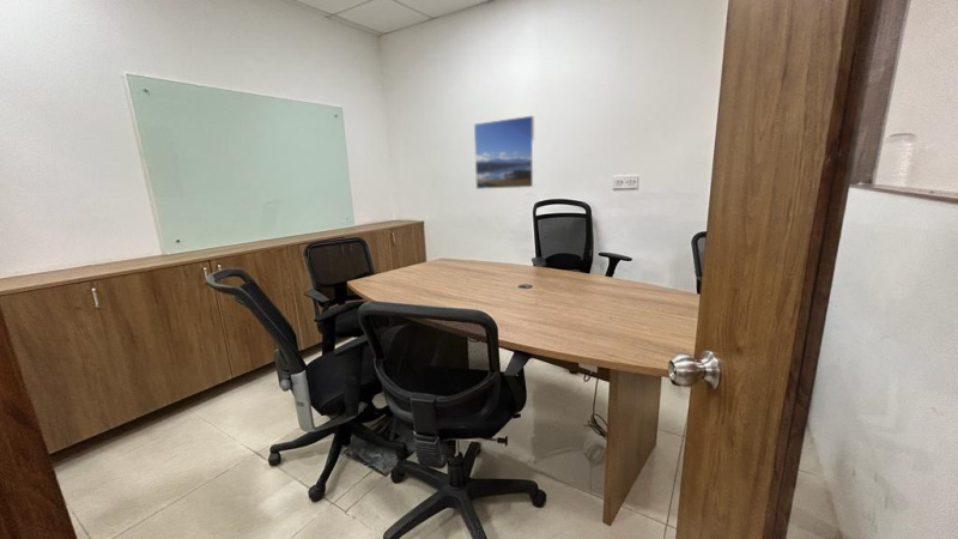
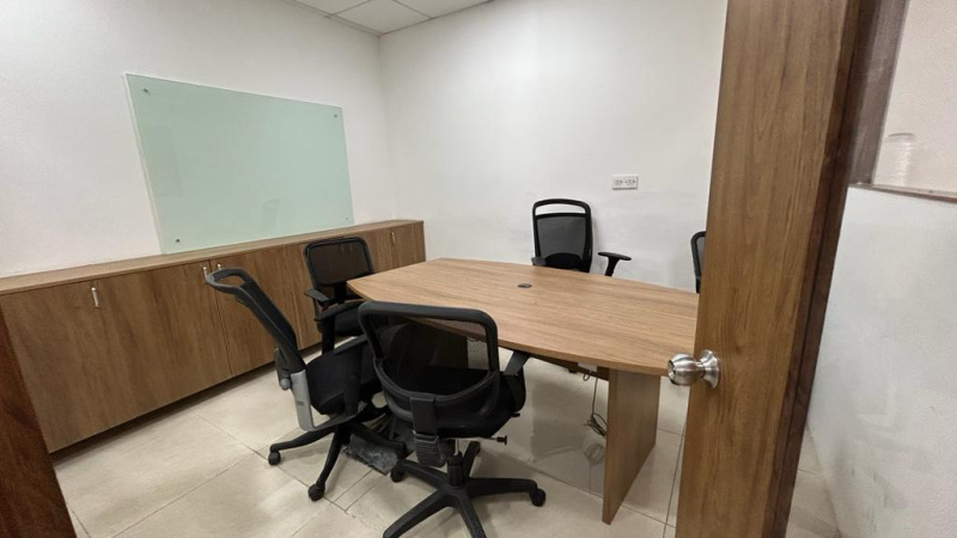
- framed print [473,115,535,190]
